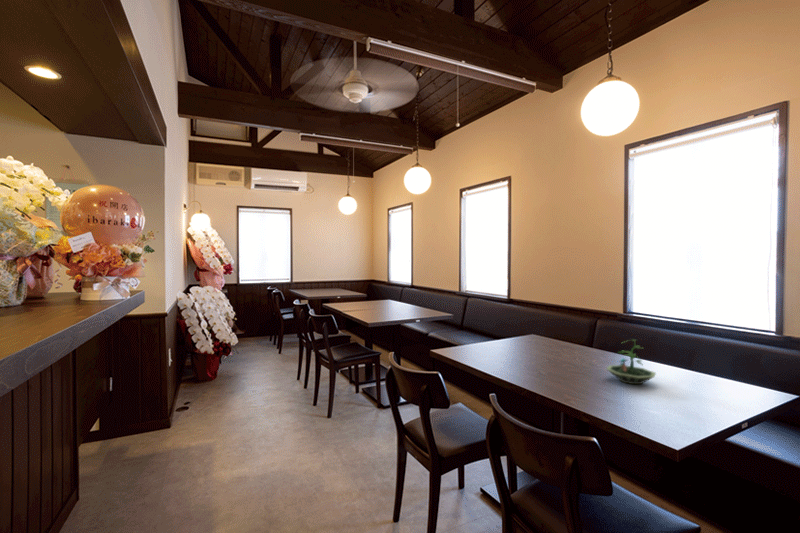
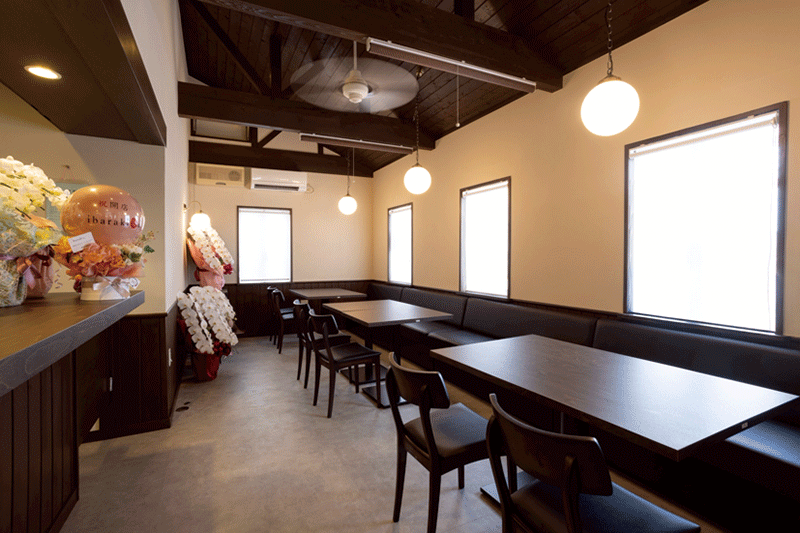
- terrarium [605,338,657,385]
